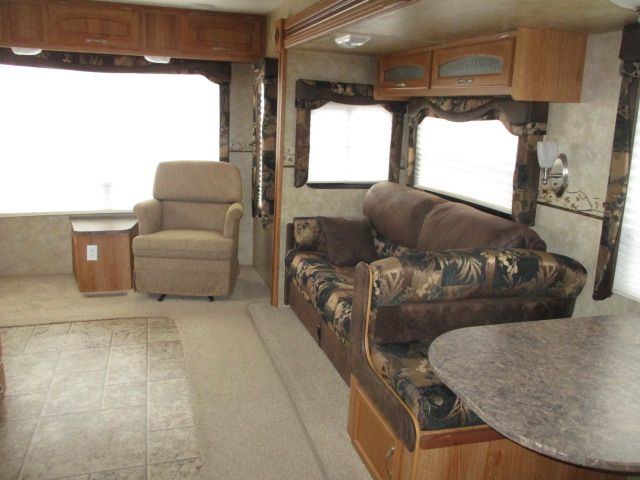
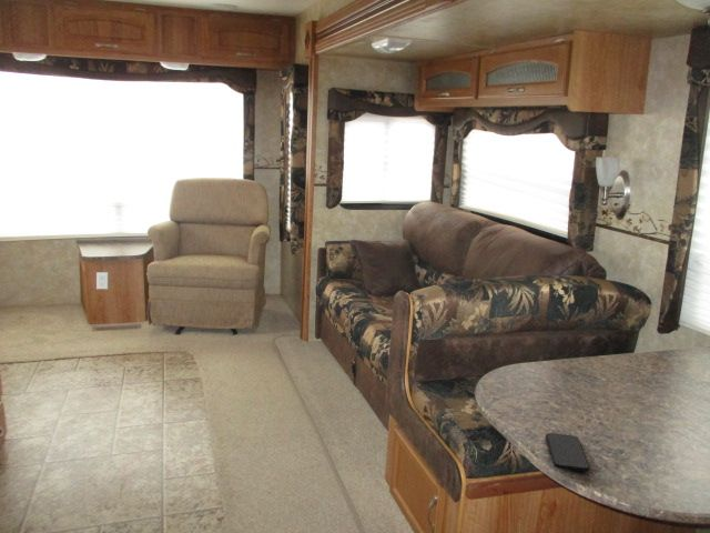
+ smartphone [545,432,590,472]
